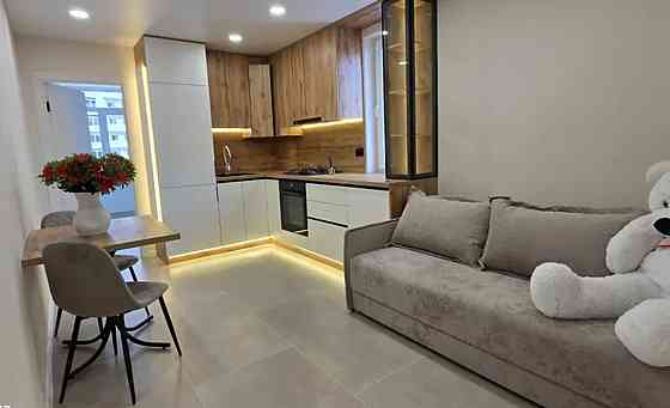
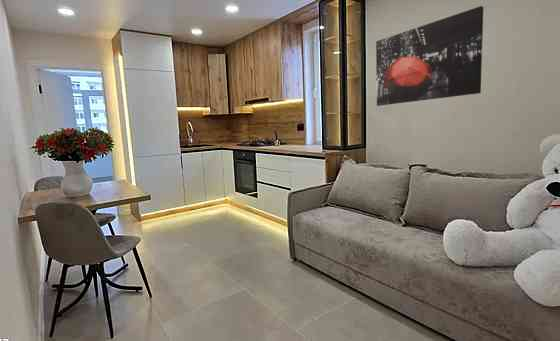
+ wall art [375,5,484,107]
